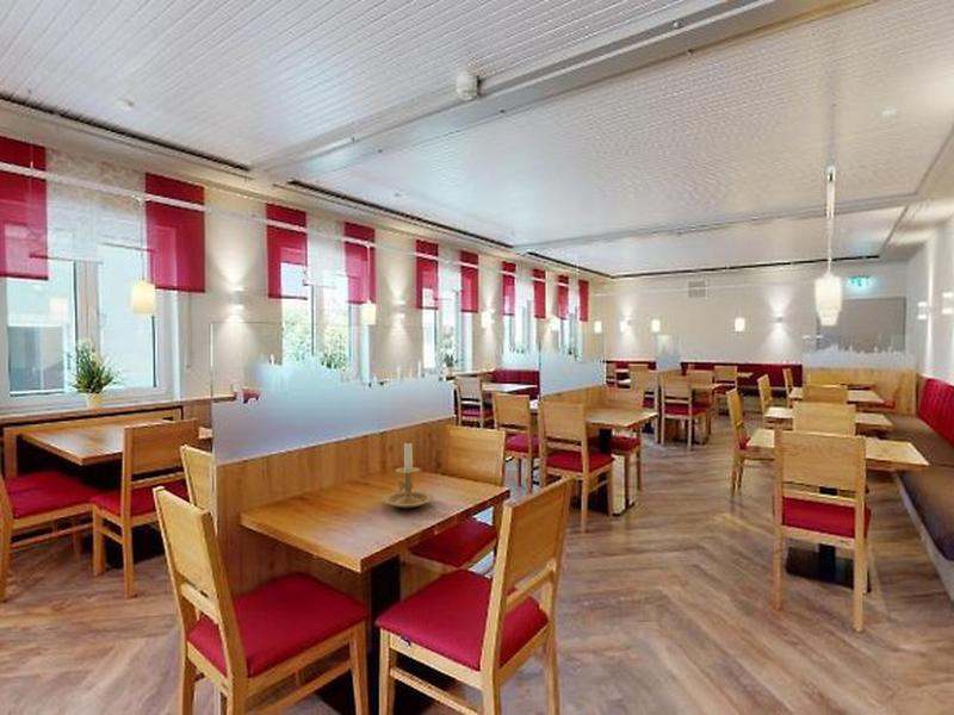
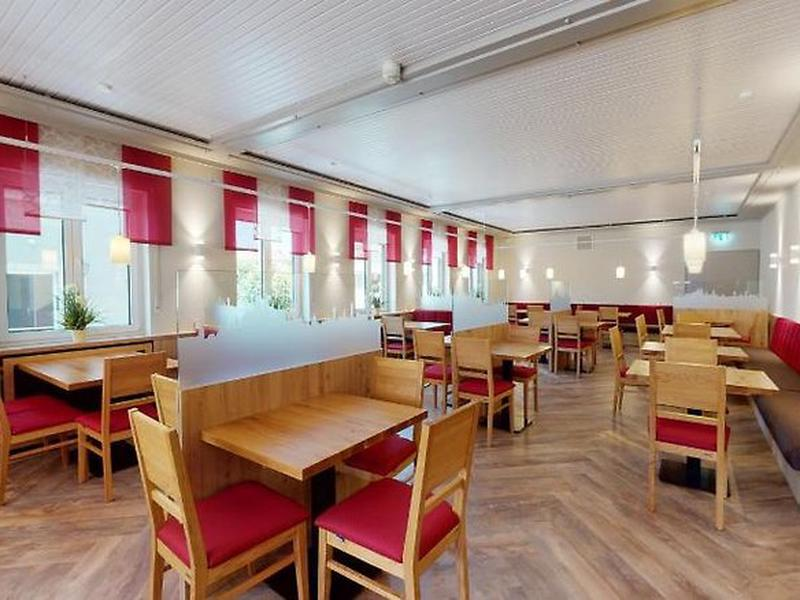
- candle holder [382,440,435,509]
